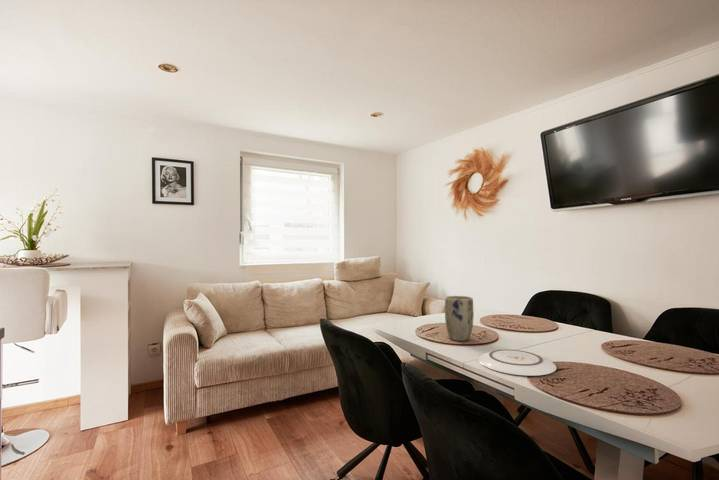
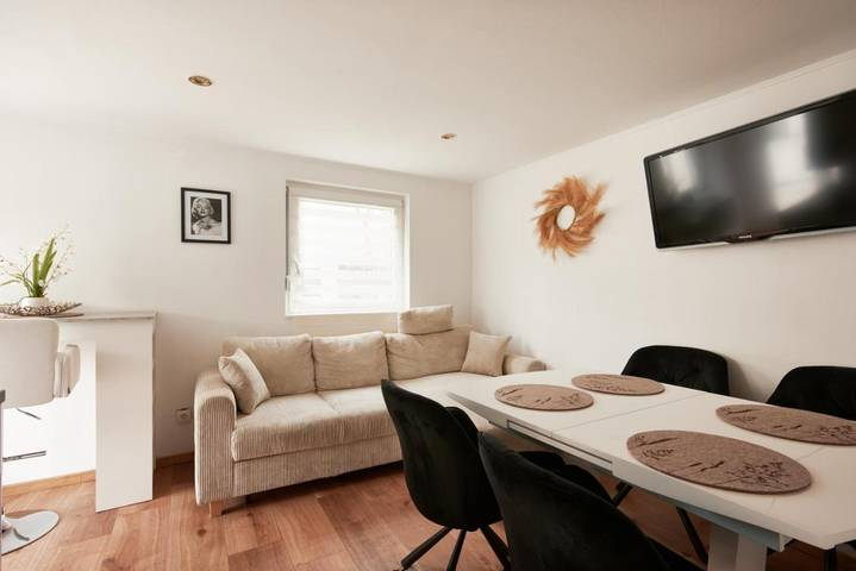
- plate [477,348,558,377]
- plant pot [444,295,475,342]
